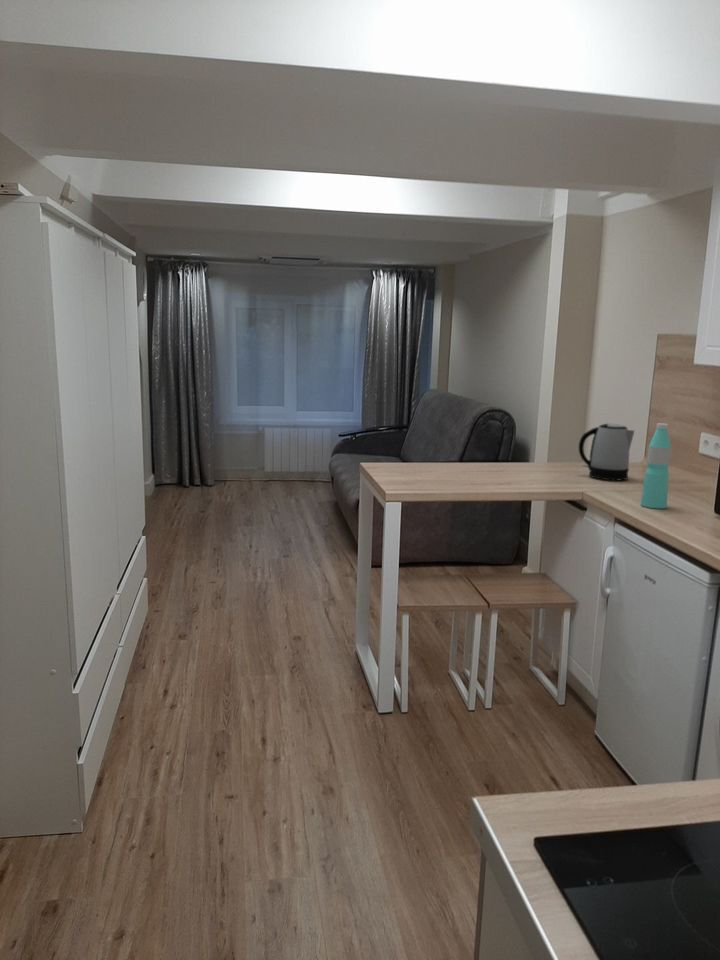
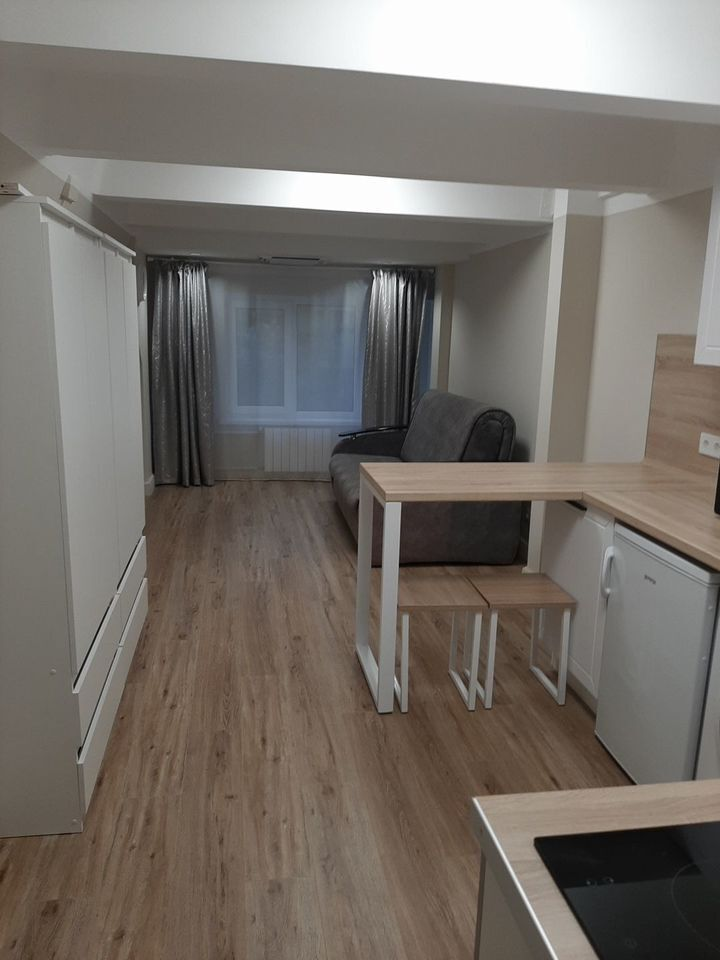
- kettle [578,423,635,481]
- water bottle [640,422,672,510]
